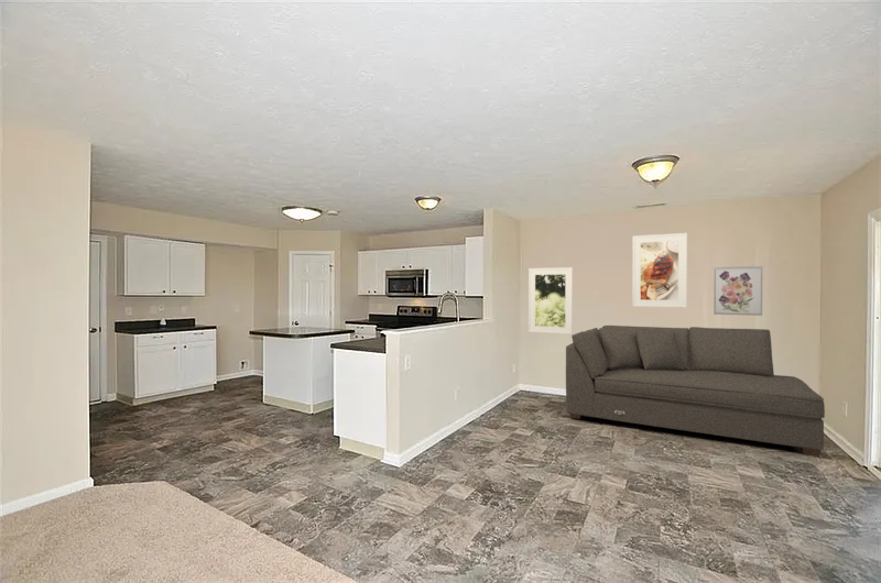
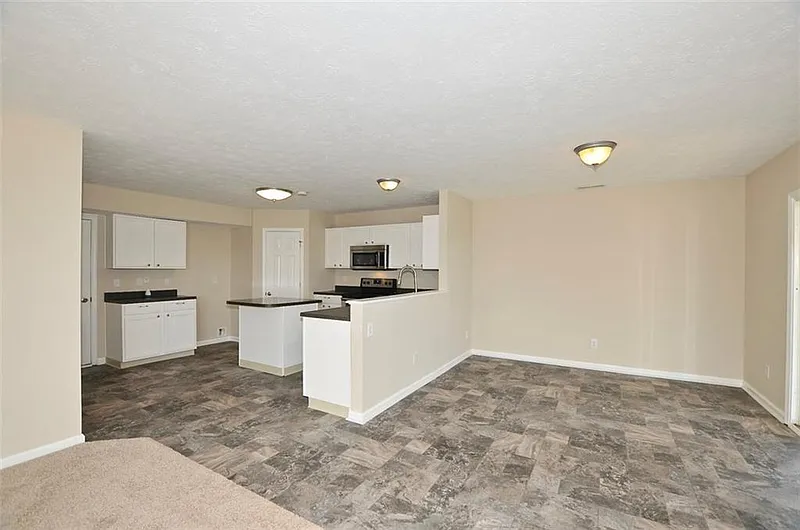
- wall art [713,265,763,317]
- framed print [631,232,688,309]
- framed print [527,266,574,336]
- sofa [565,324,826,458]
